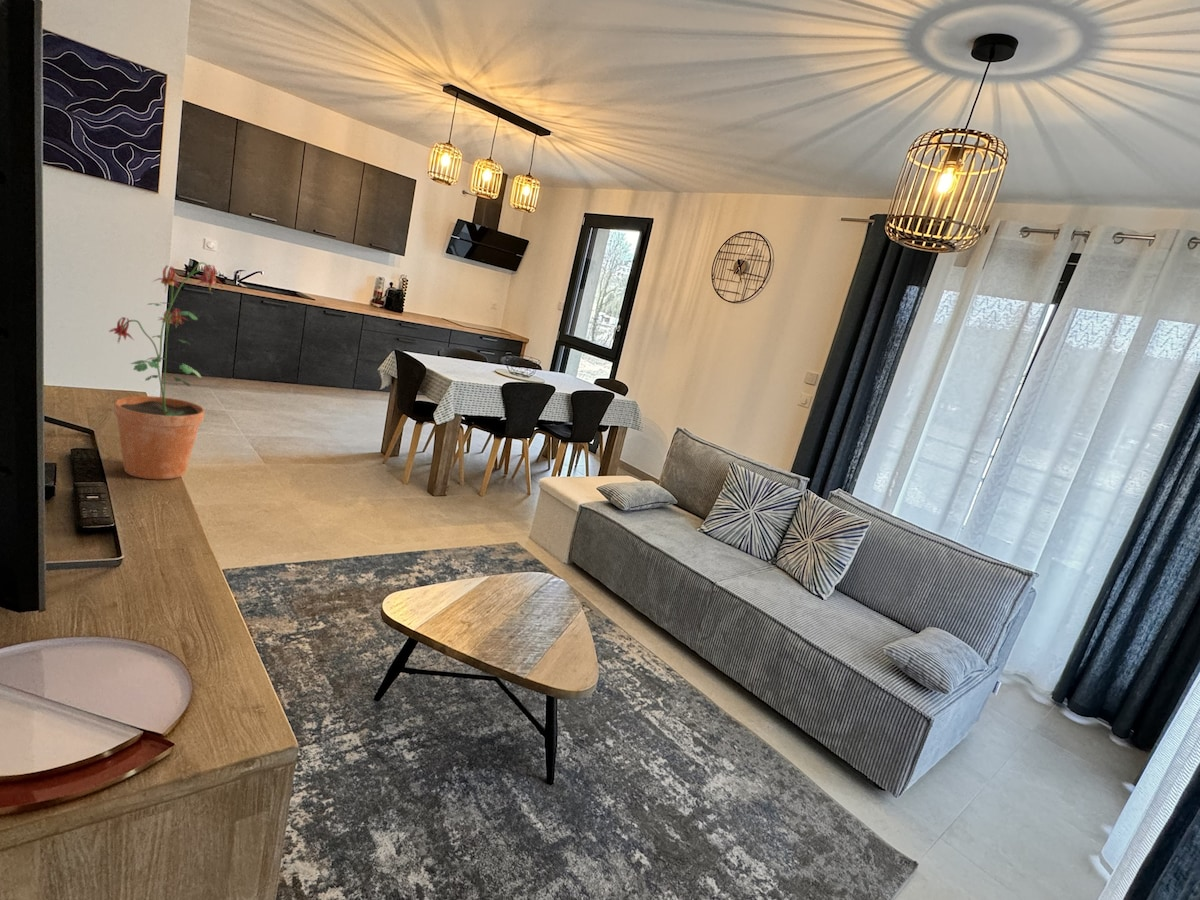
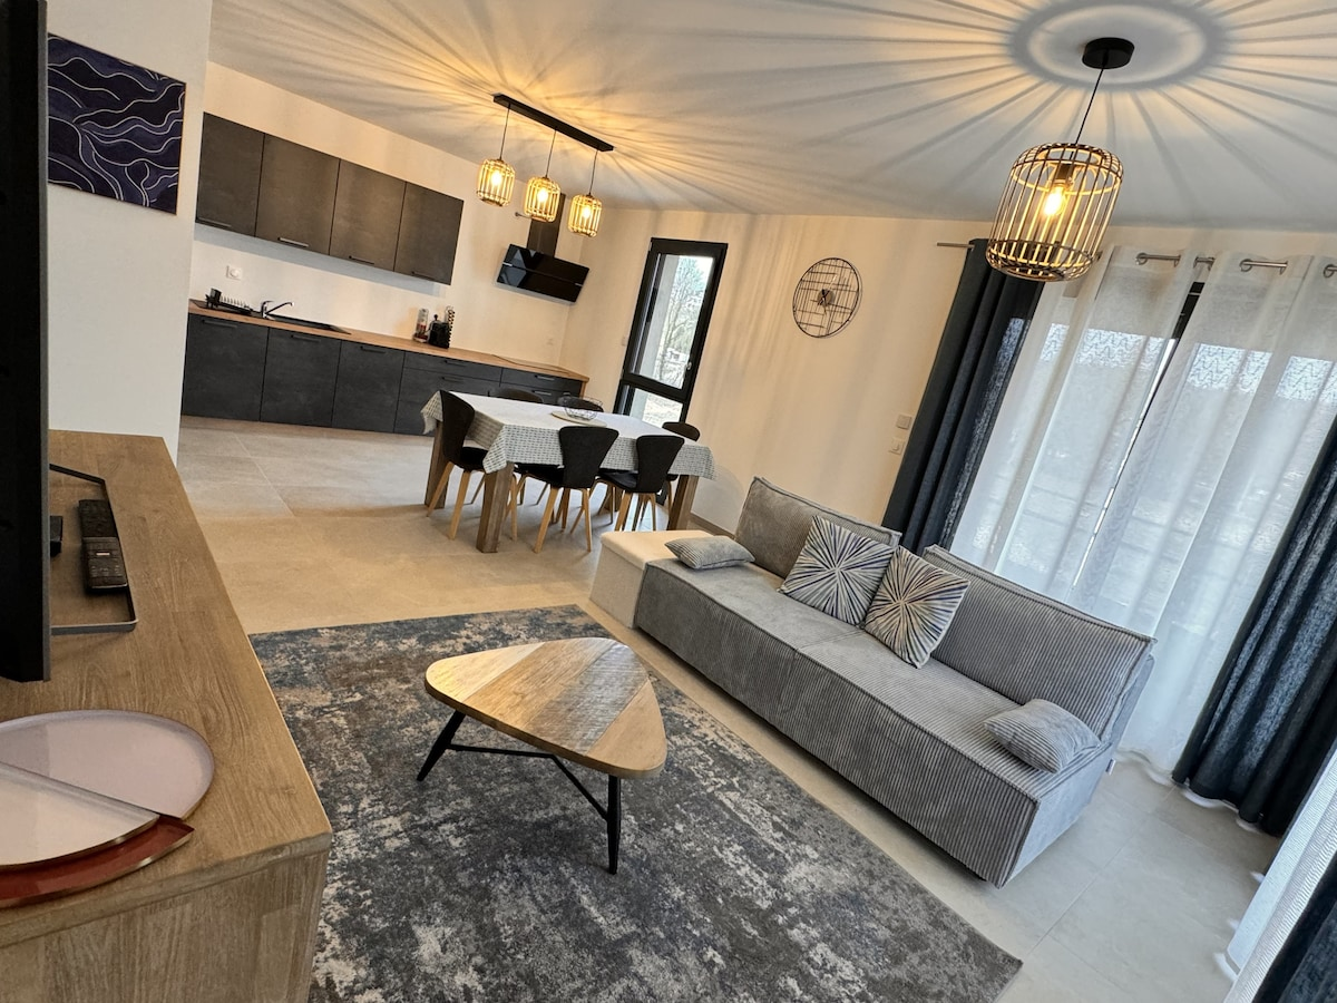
- potted plant [108,261,222,480]
